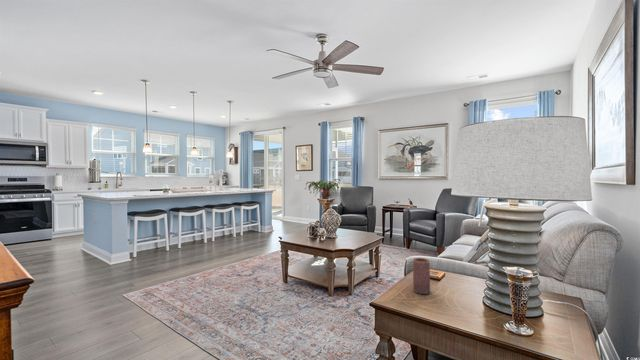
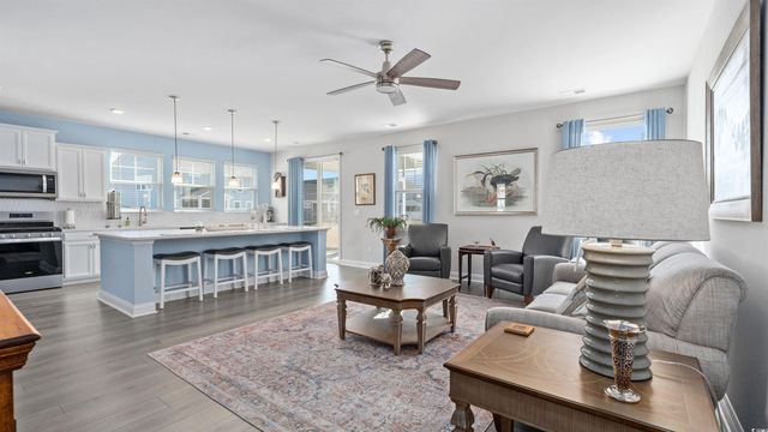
- candle [412,257,432,295]
